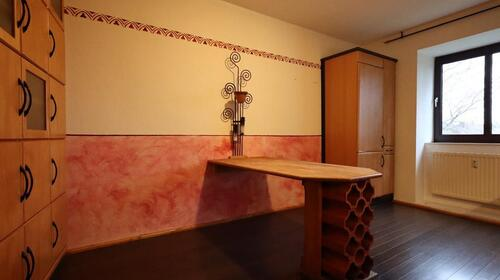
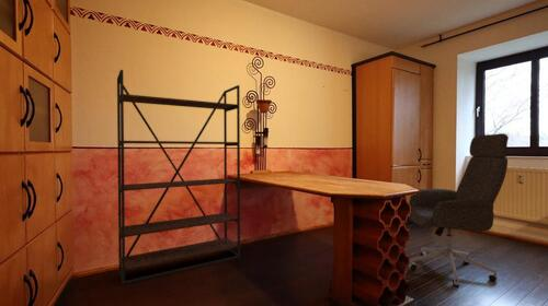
+ bookshelf [116,69,241,286]
+ office chair [408,132,510,287]
